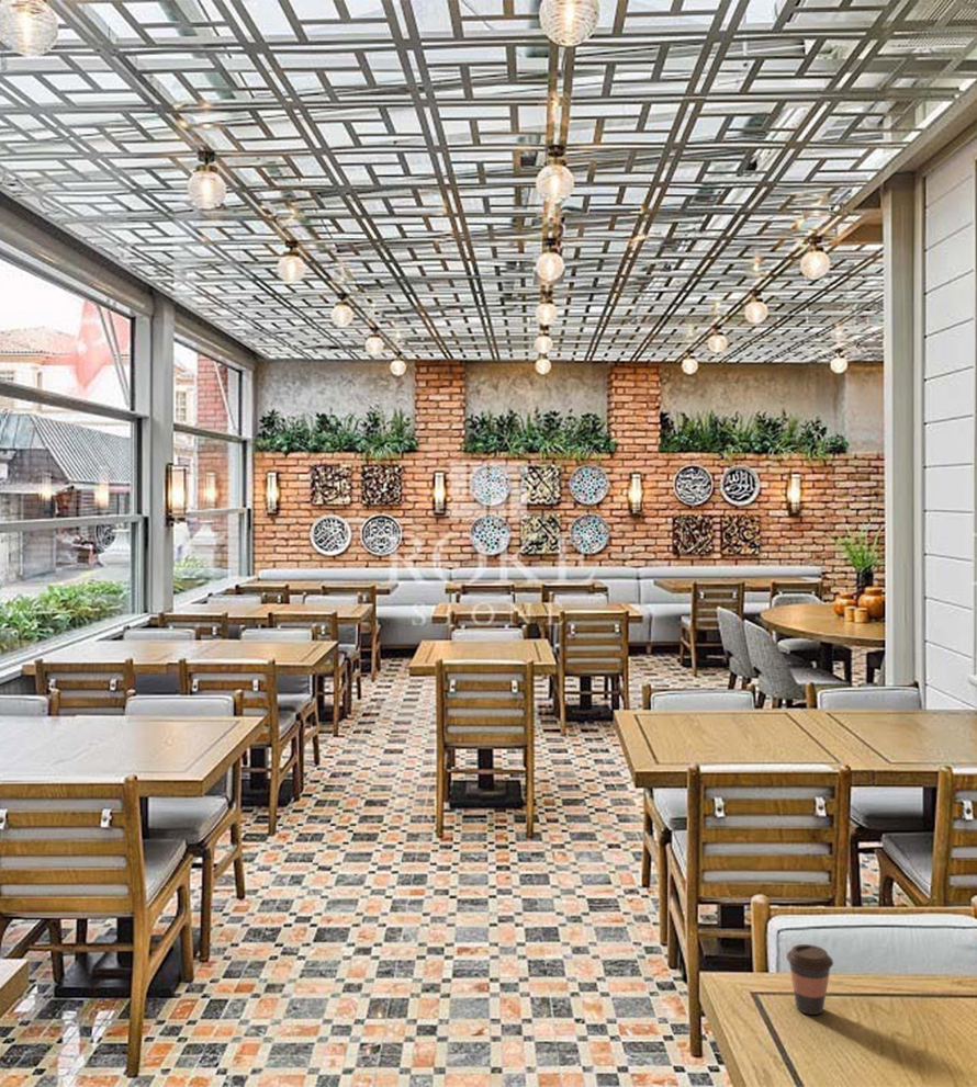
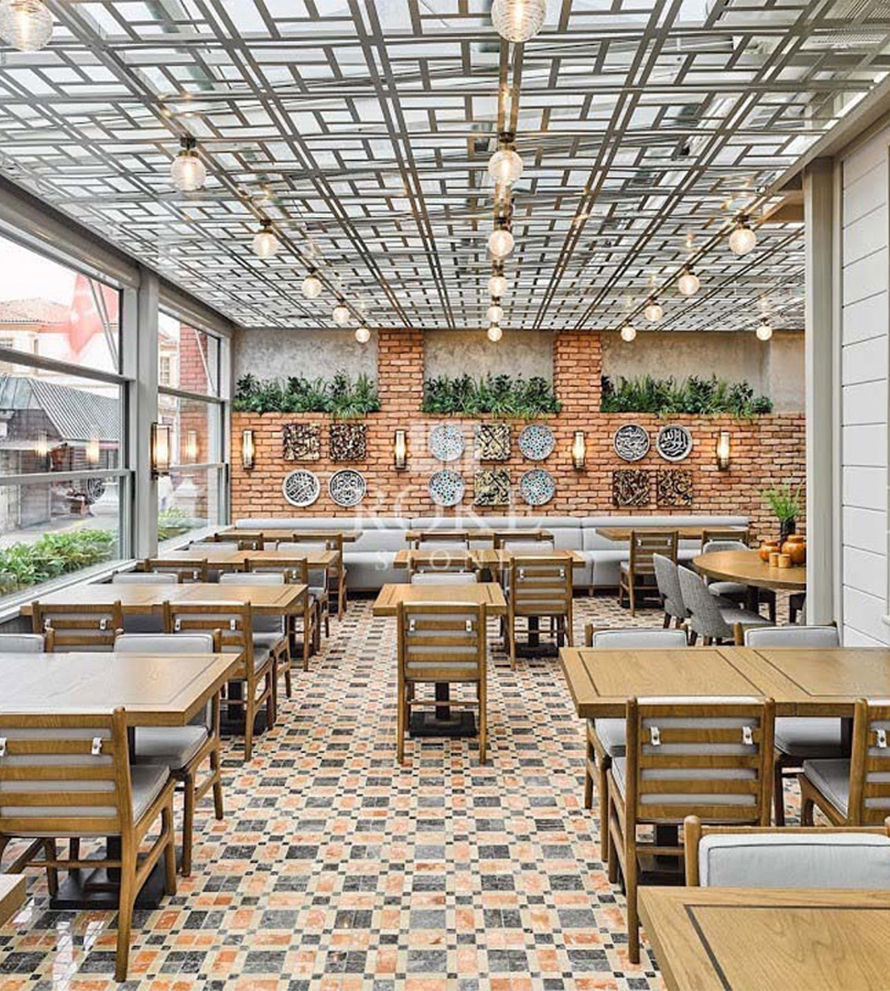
- coffee cup [785,943,834,1016]
